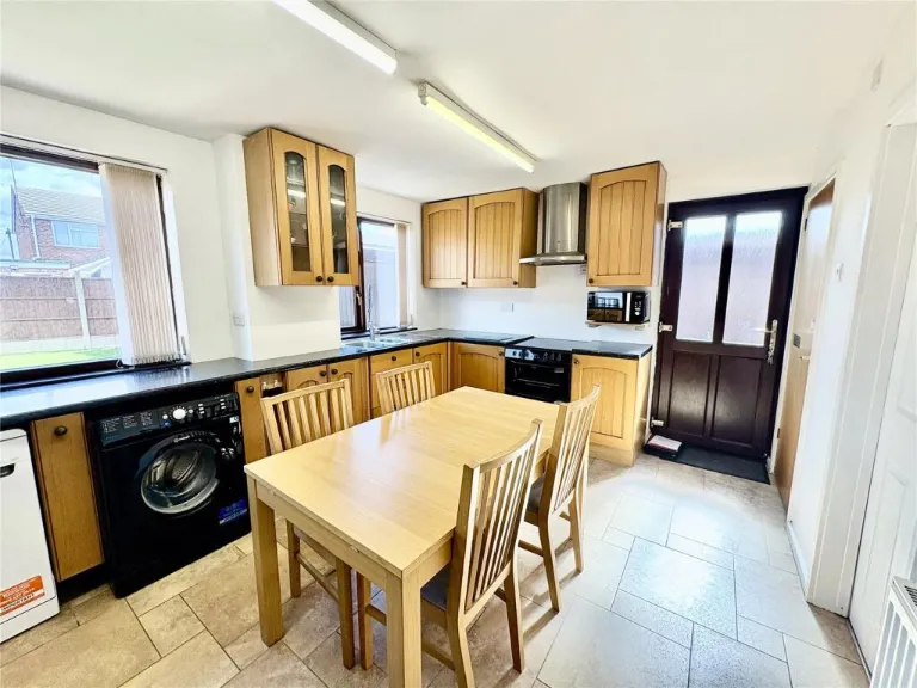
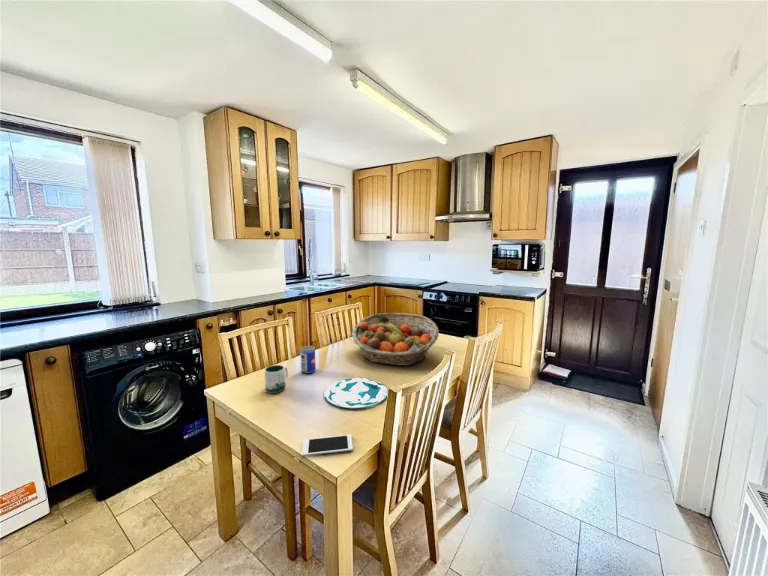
+ plate [323,377,389,409]
+ beer can [299,345,317,374]
+ mug [264,364,289,394]
+ fruit basket [351,312,440,367]
+ cell phone [300,434,354,457]
